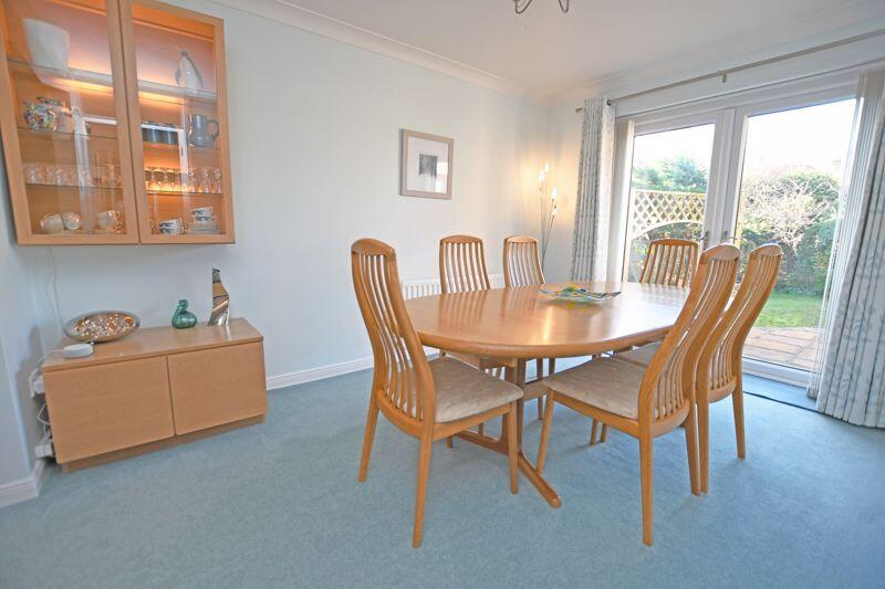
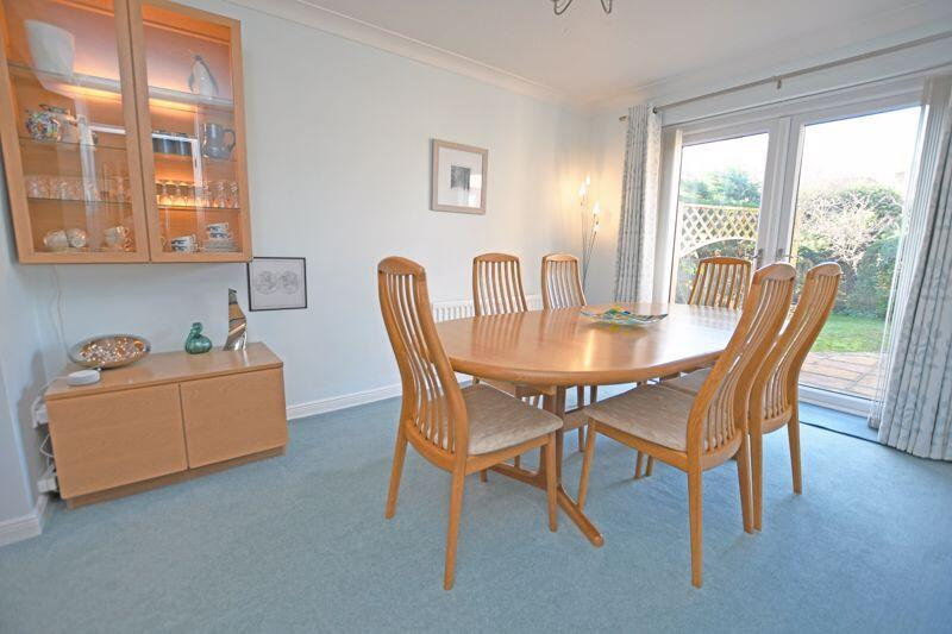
+ wall art [245,256,308,313]
